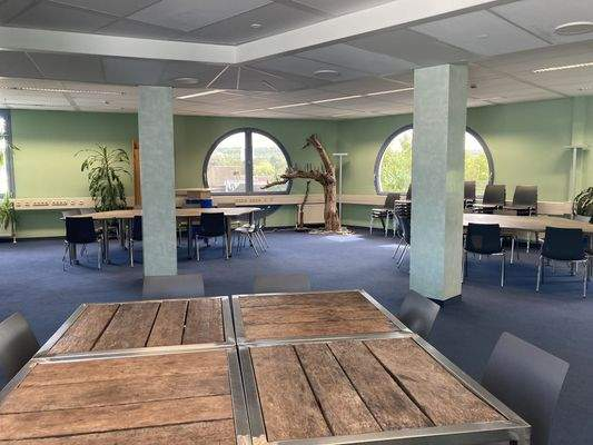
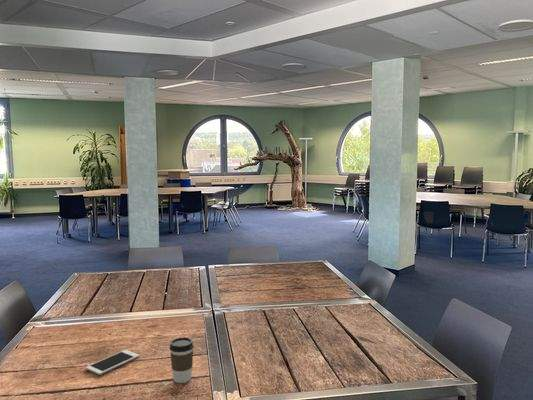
+ coffee cup [169,336,195,384]
+ cell phone [85,349,140,376]
